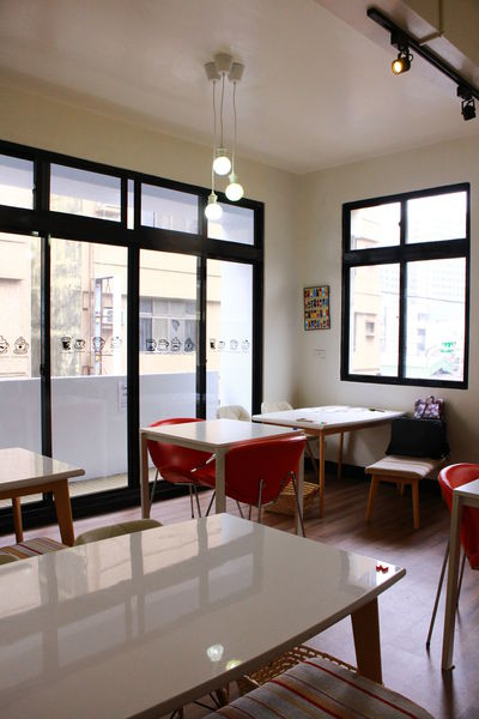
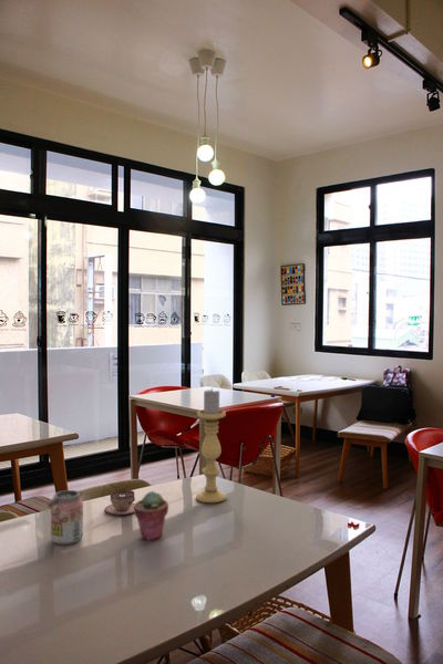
+ beverage can [47,489,84,546]
+ candle holder [195,387,227,504]
+ potted succulent [133,490,169,541]
+ teacup [104,488,136,516]
